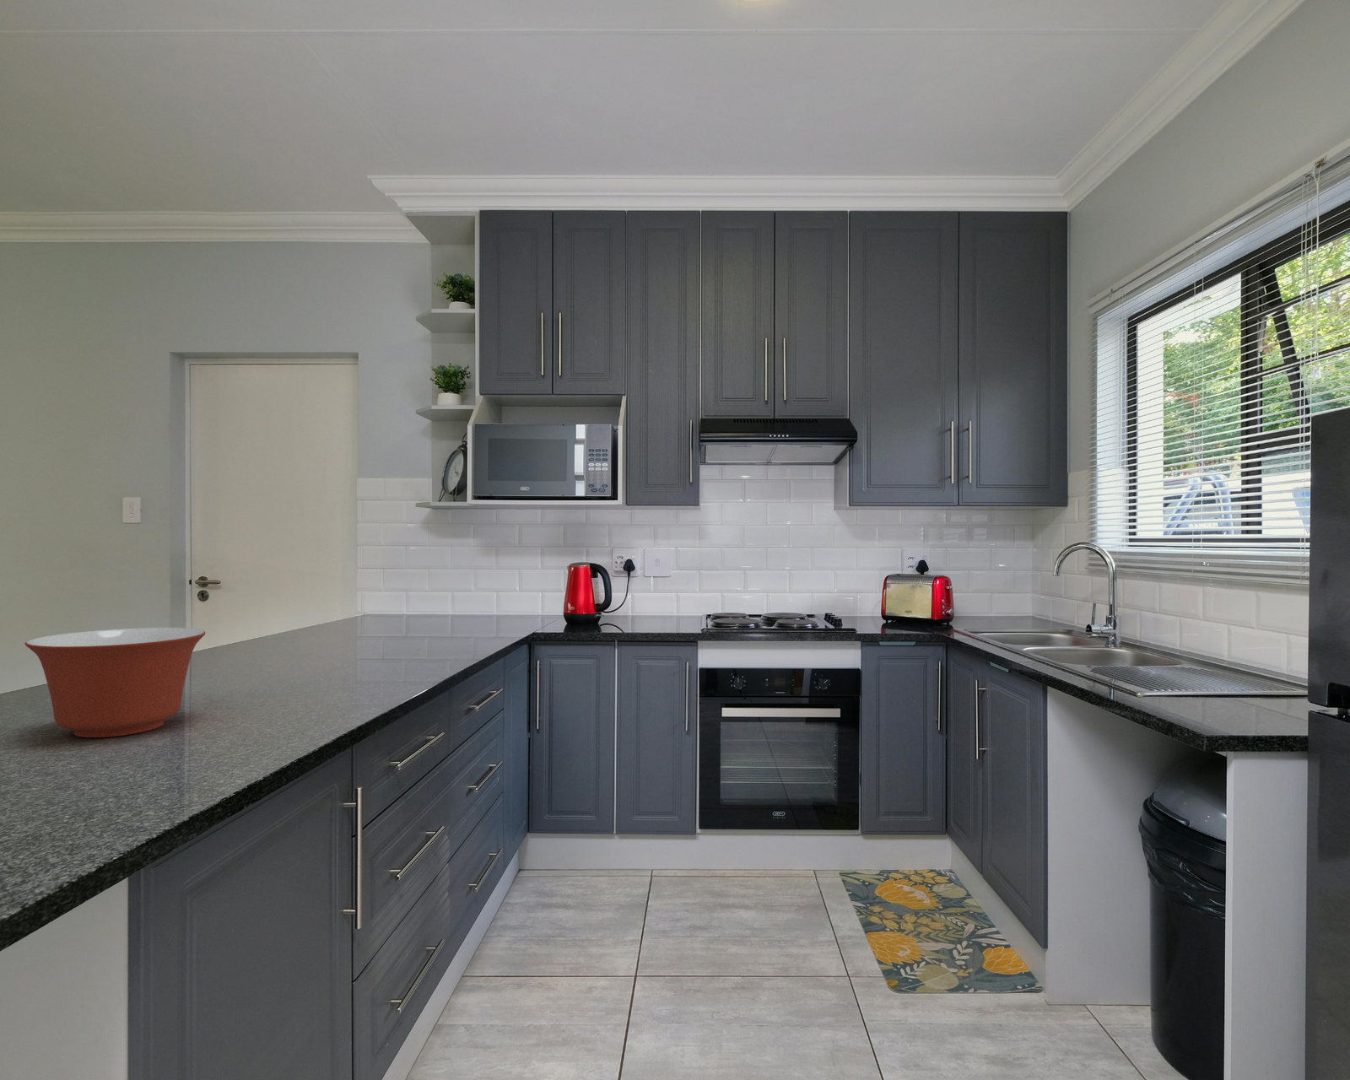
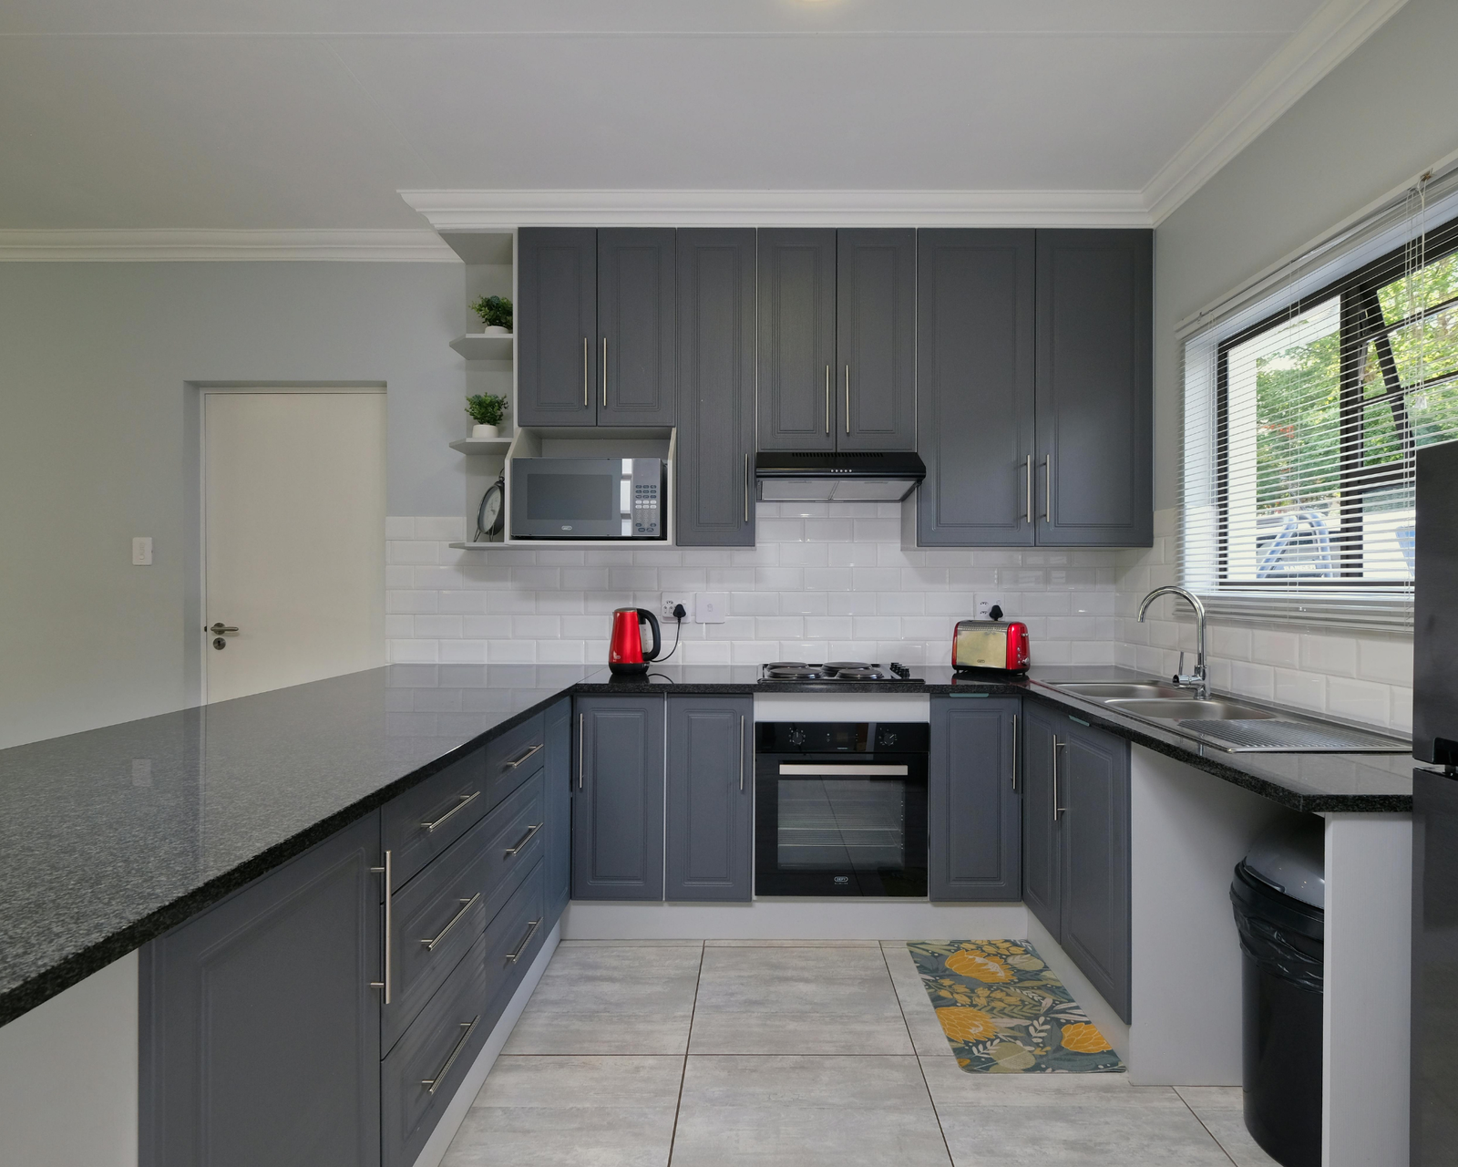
- mixing bowl [23,627,206,738]
